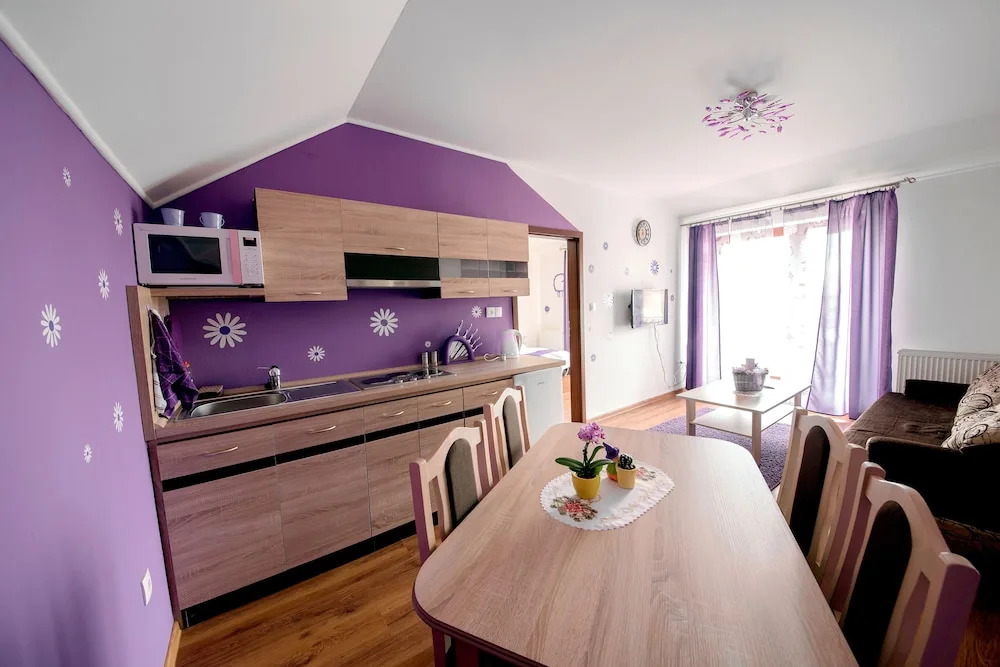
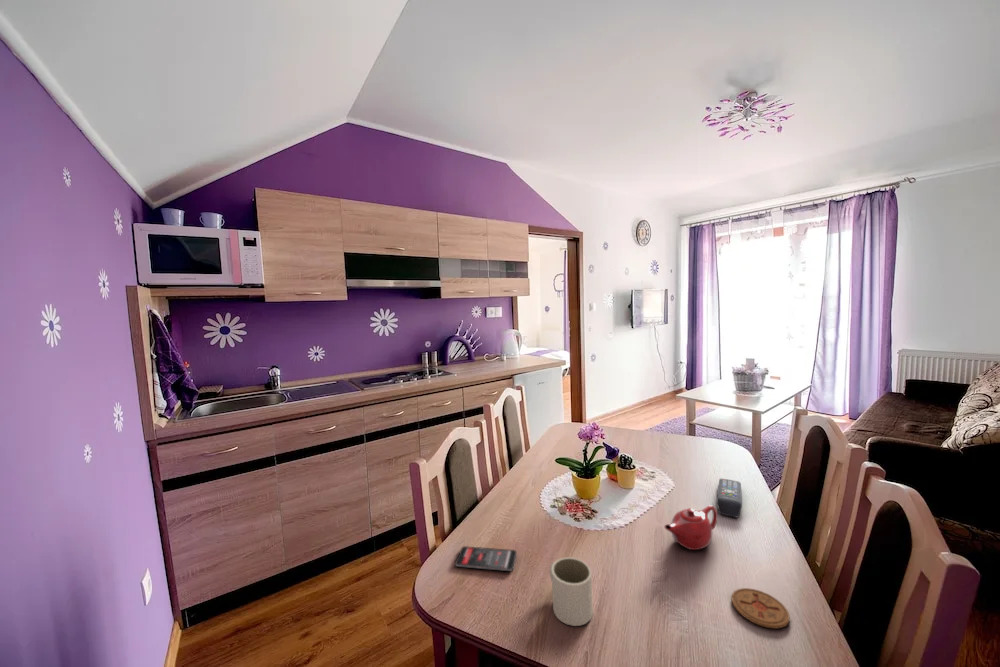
+ remote control [716,478,743,519]
+ coaster [731,587,791,630]
+ smartphone [454,545,518,572]
+ teapot [664,504,719,551]
+ mug [548,556,594,627]
